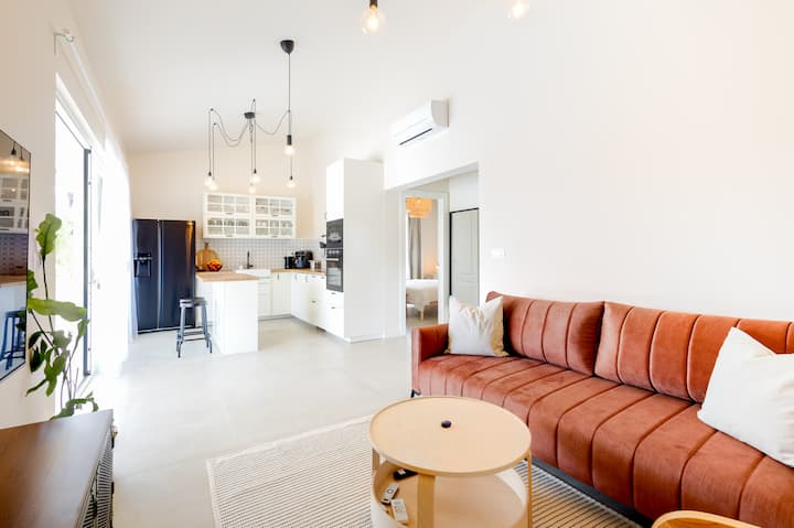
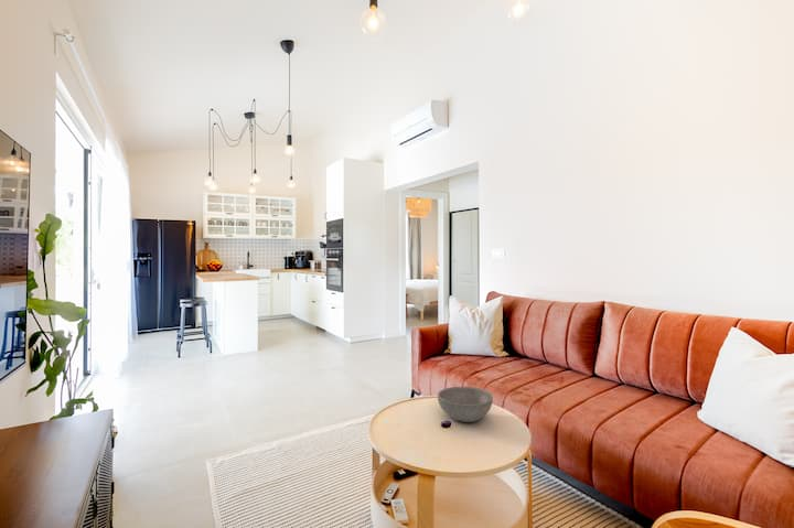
+ bowl [437,386,494,423]
